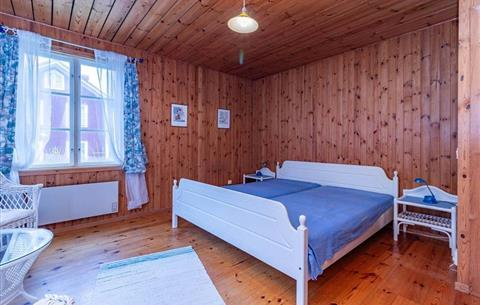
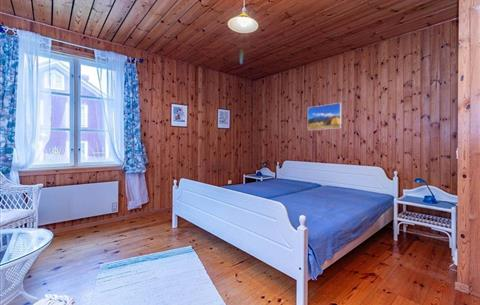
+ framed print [307,102,342,131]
